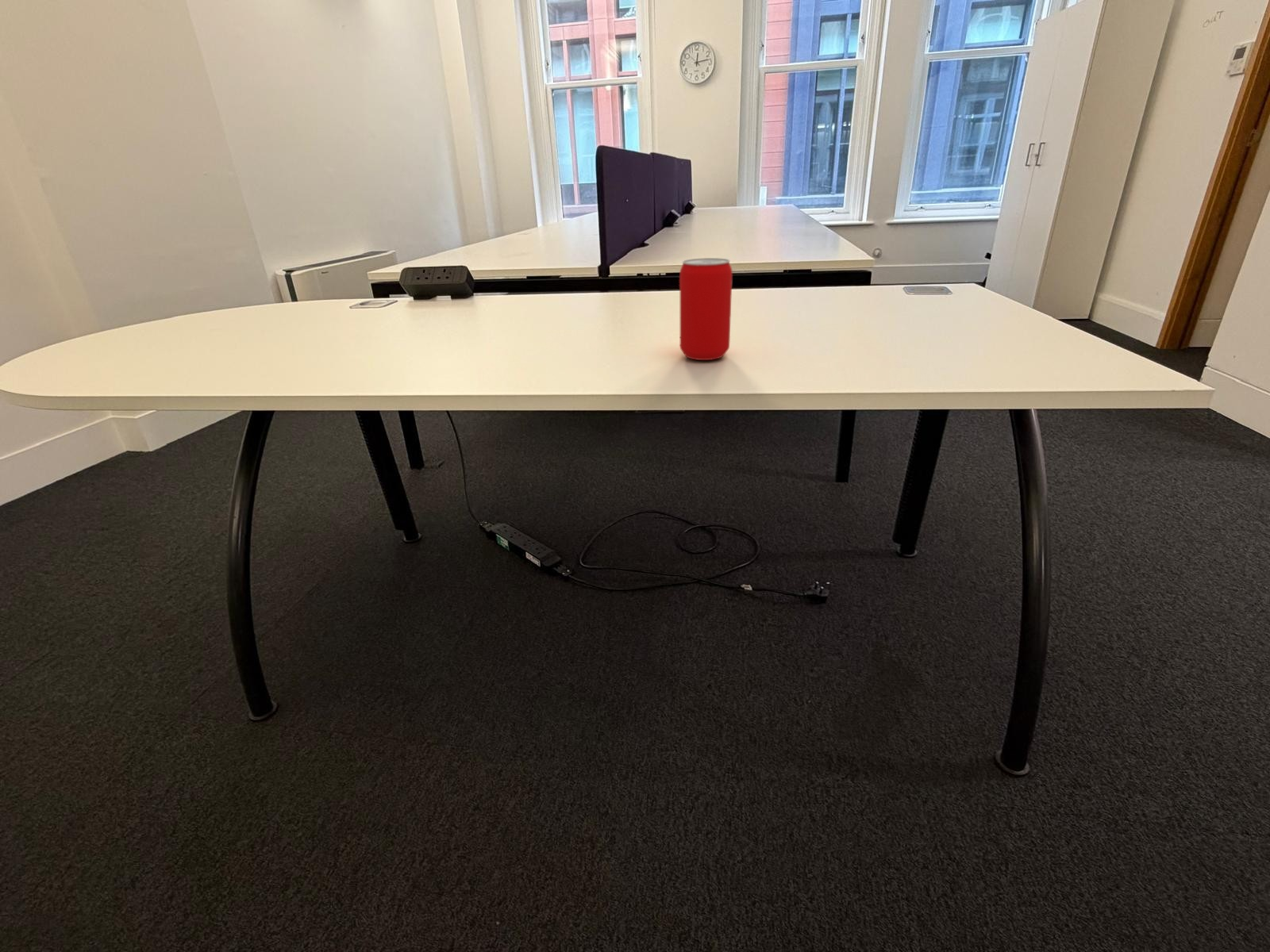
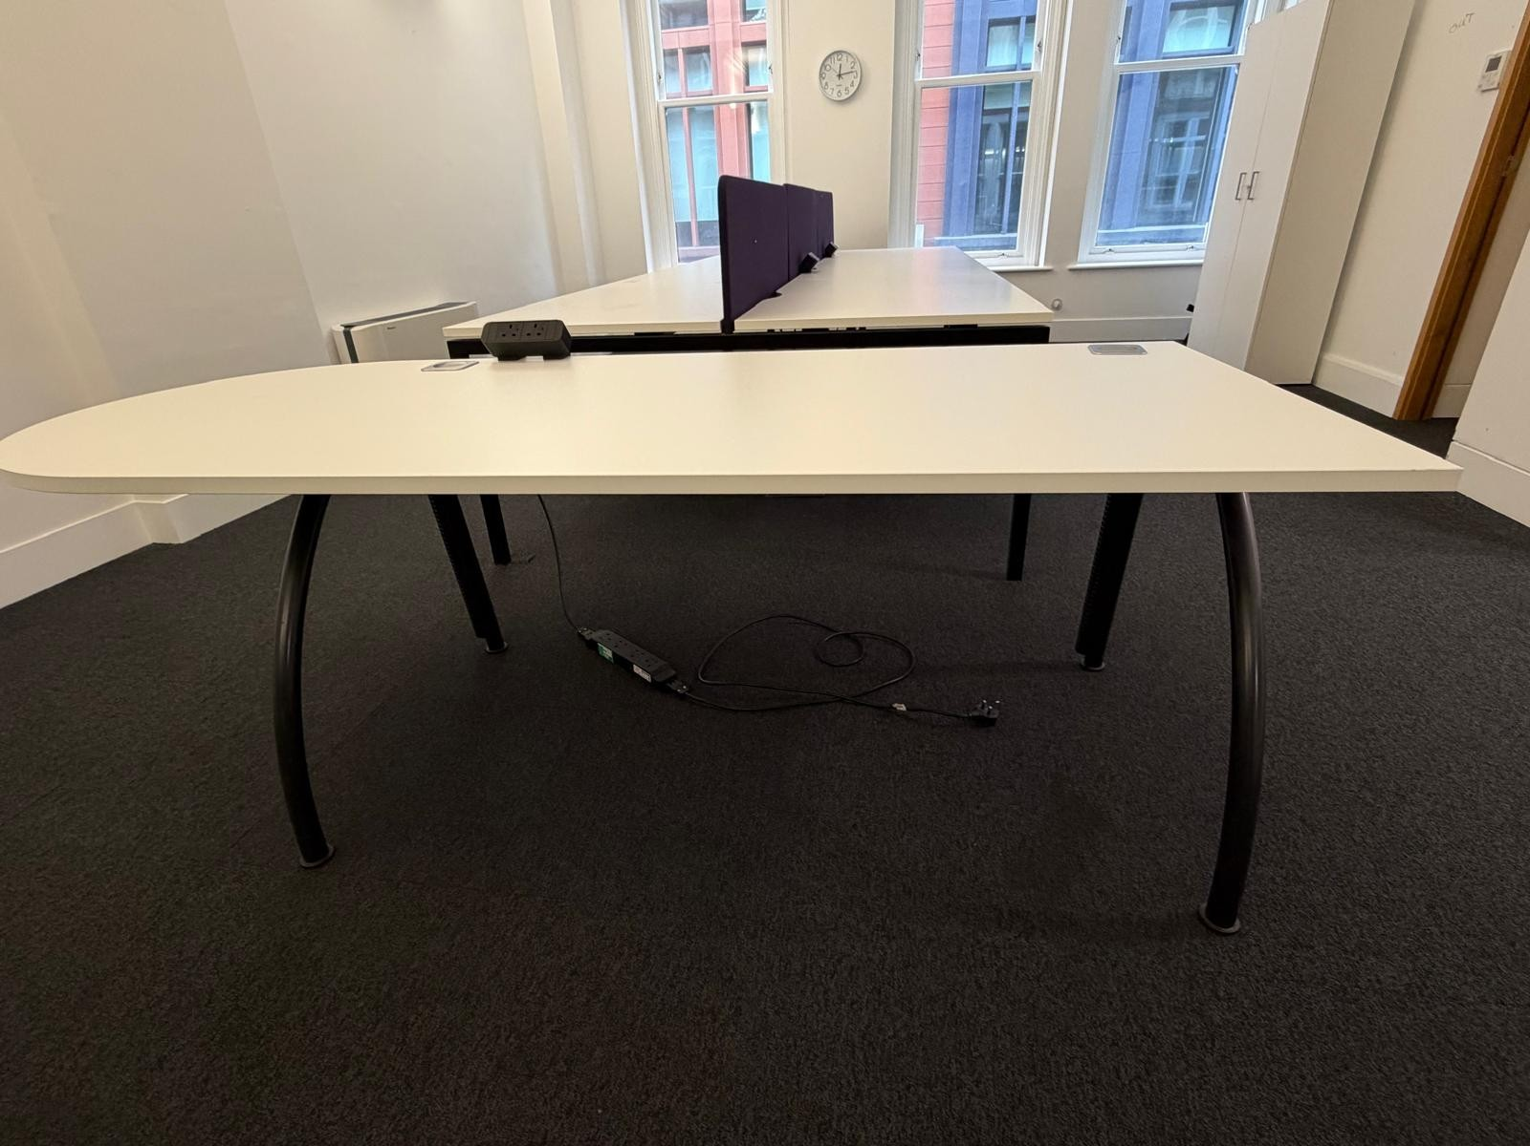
- beverage can [679,257,733,361]
